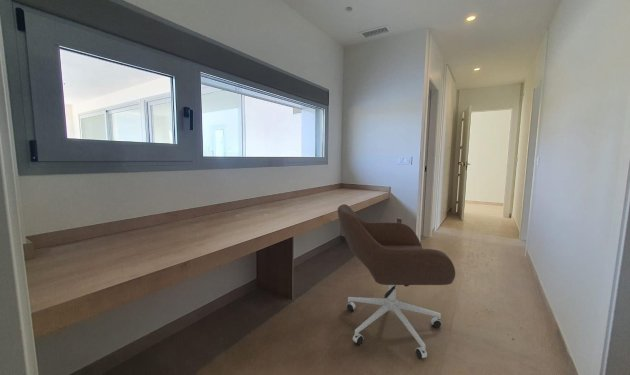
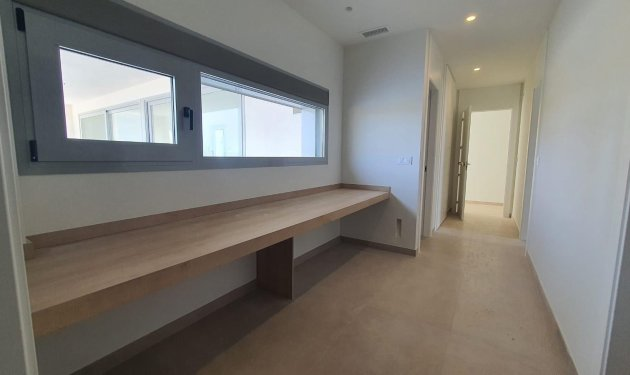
- office chair [337,203,456,360]
